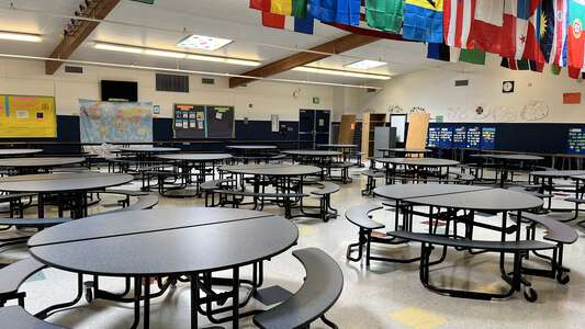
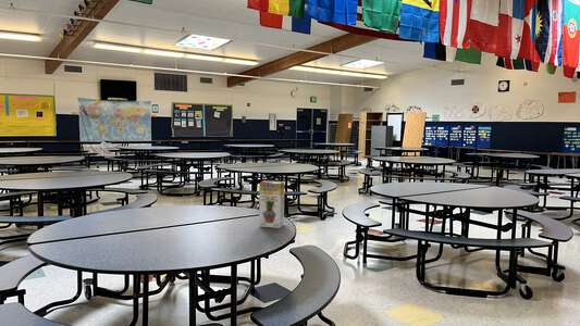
+ juice box [258,179,285,229]
